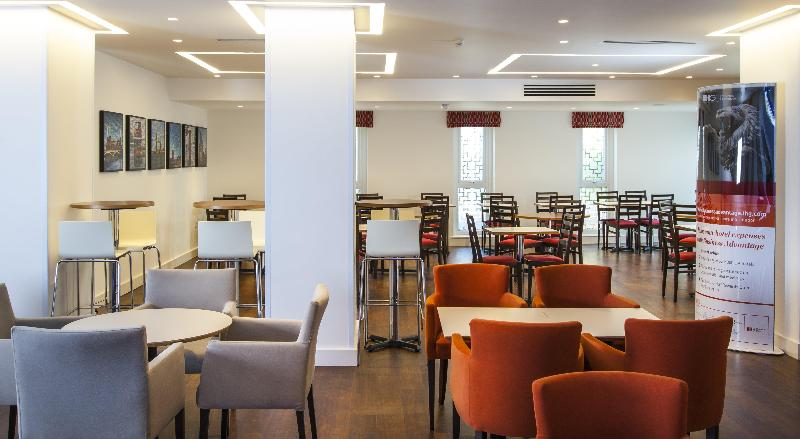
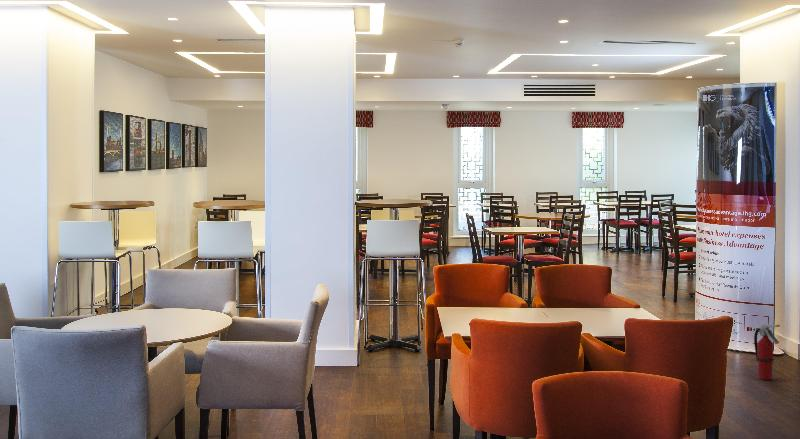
+ fire extinguisher [753,324,781,381]
